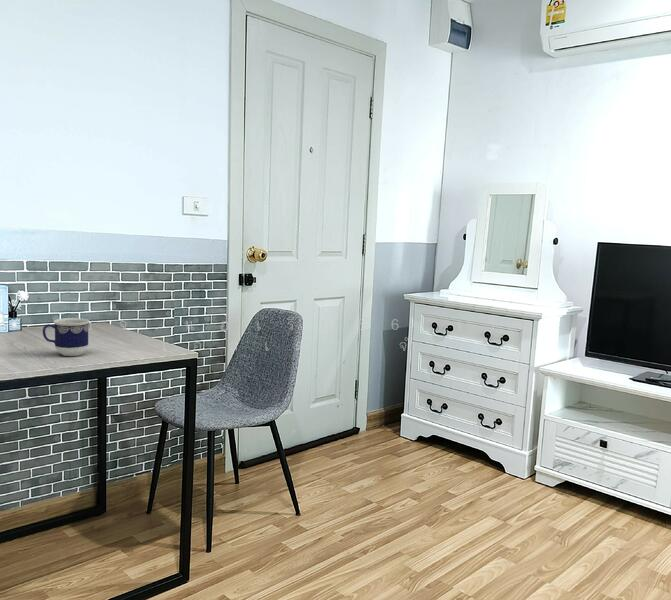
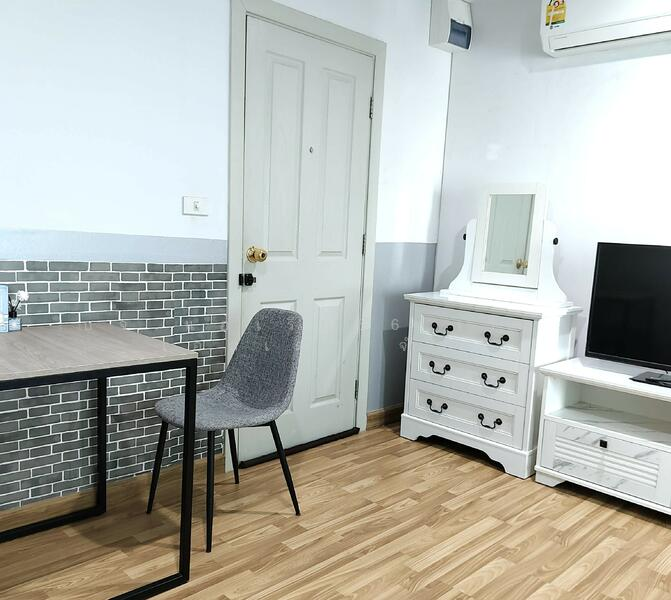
- cup [42,317,90,357]
